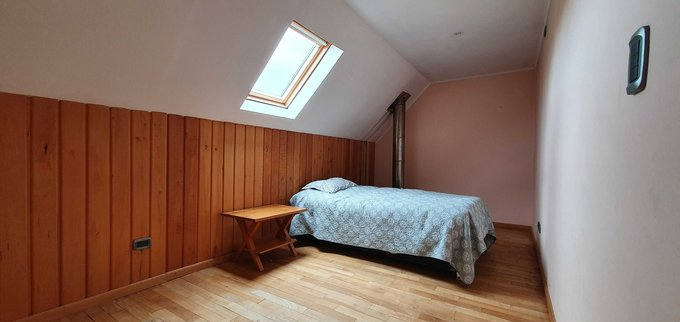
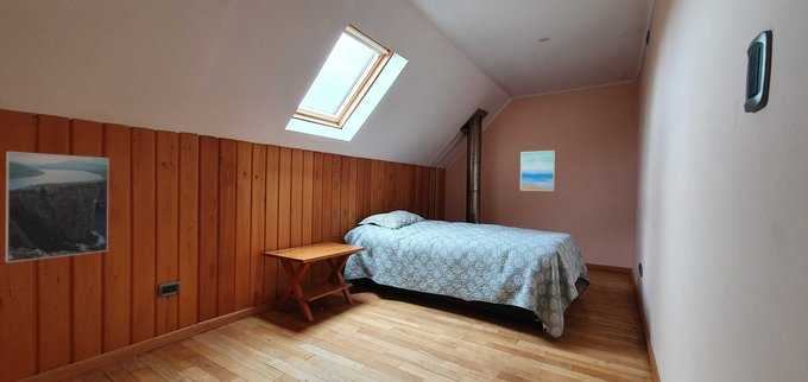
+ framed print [5,151,111,263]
+ wall art [519,149,556,192]
